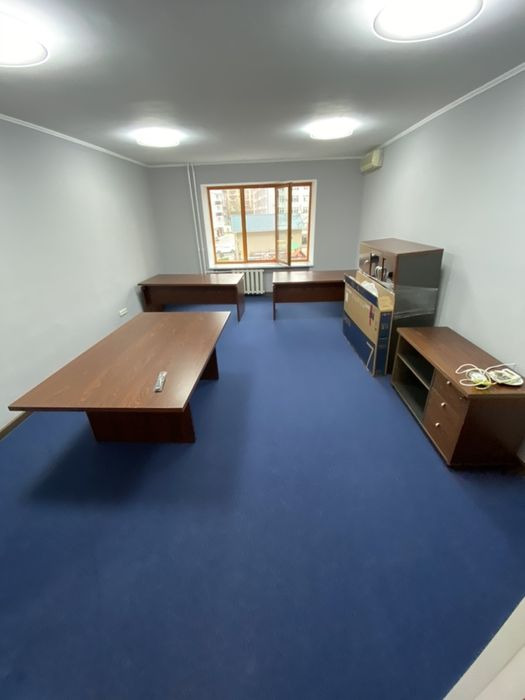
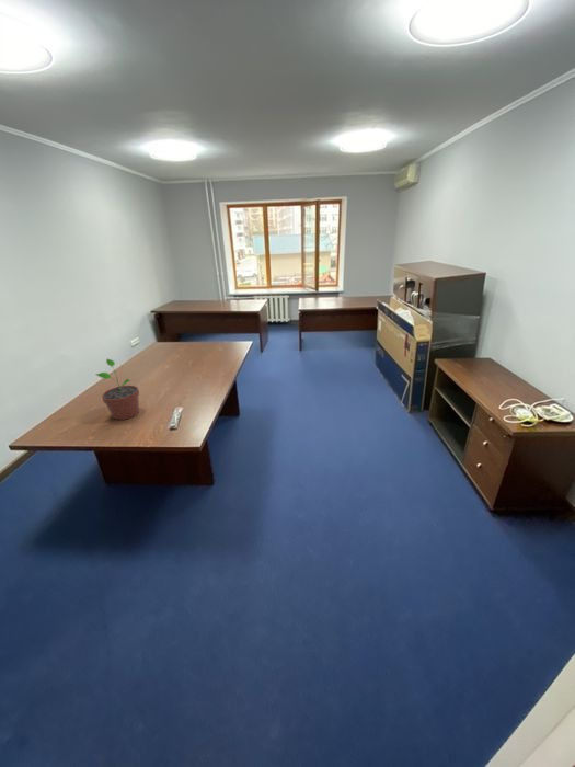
+ potted plant [94,358,140,421]
